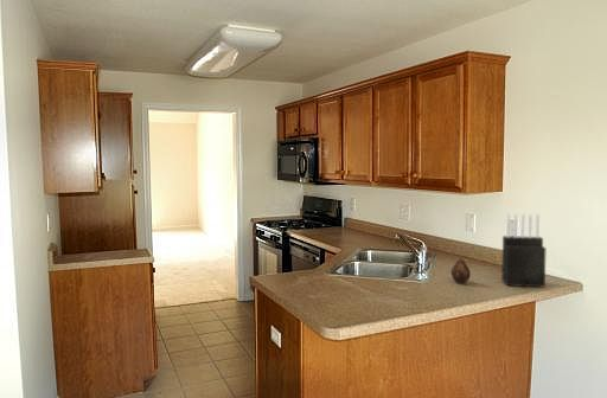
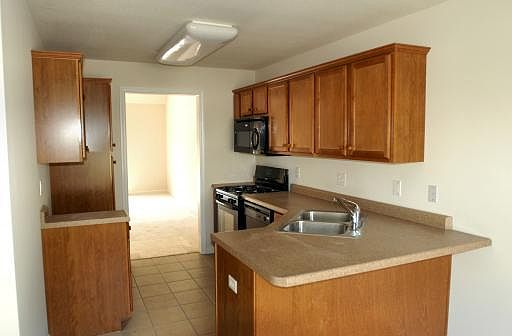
- knife block [500,213,548,289]
- fruit [449,258,471,284]
